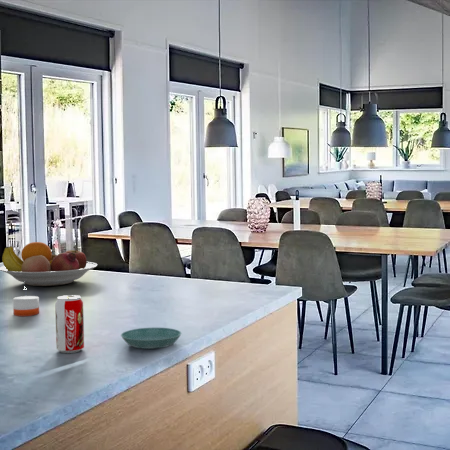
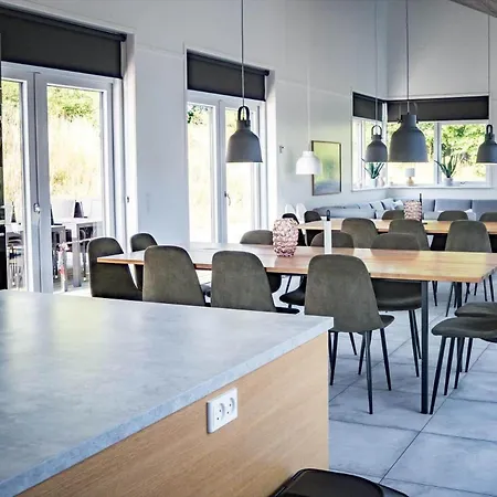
- fruit bowl [0,241,98,287]
- candle [12,281,40,317]
- beverage can [54,294,85,354]
- saucer [120,327,182,350]
